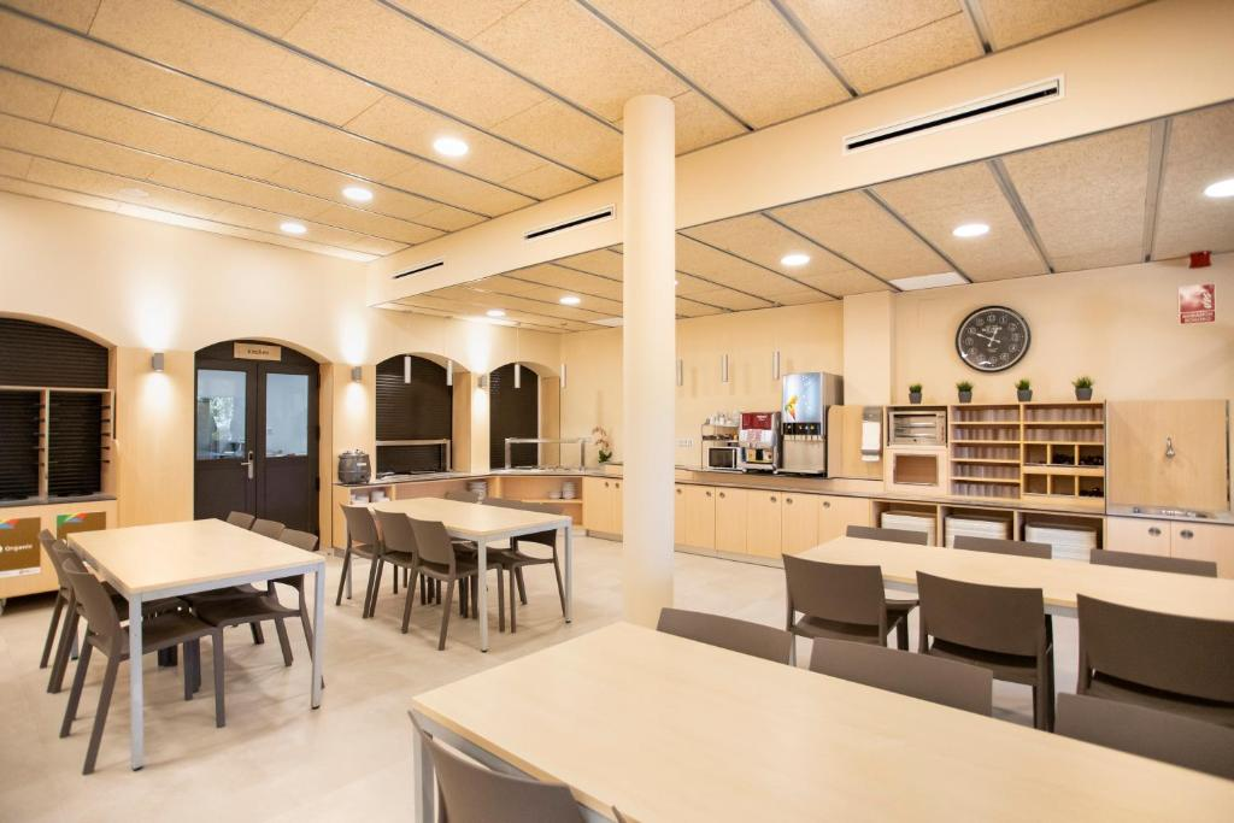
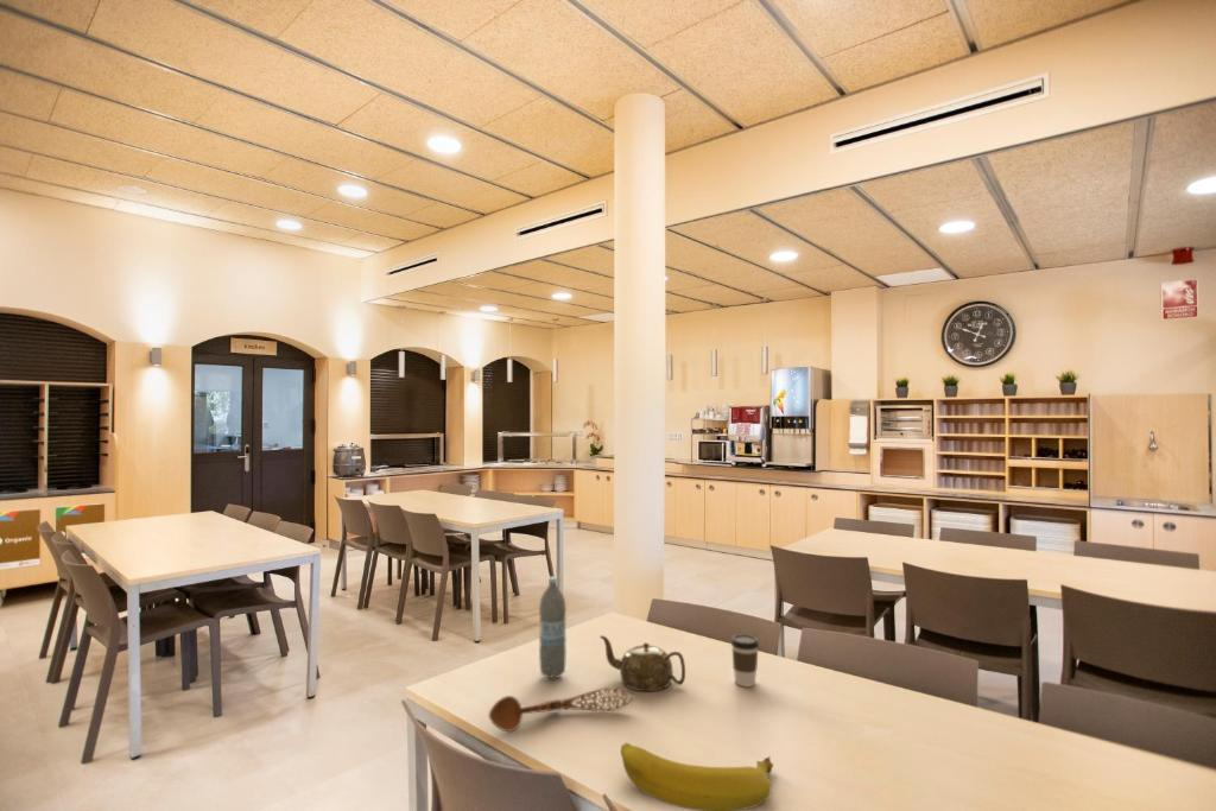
+ coffee cup [730,633,760,688]
+ water bottle [538,576,568,679]
+ wooden spoon [488,686,636,733]
+ teapot [598,634,686,692]
+ banana [620,742,774,811]
